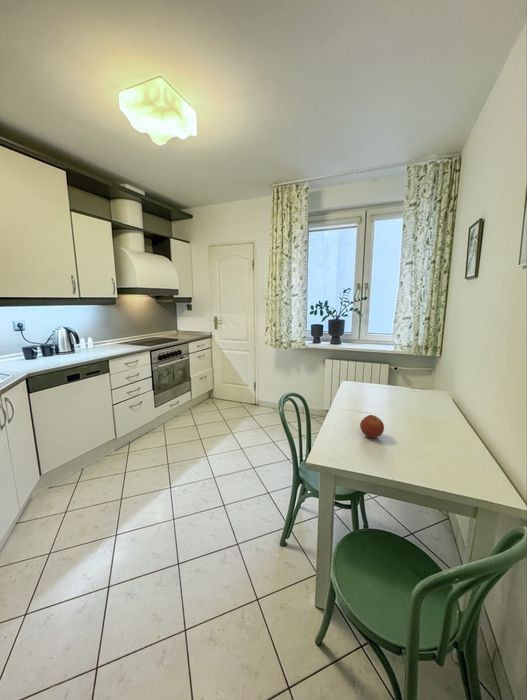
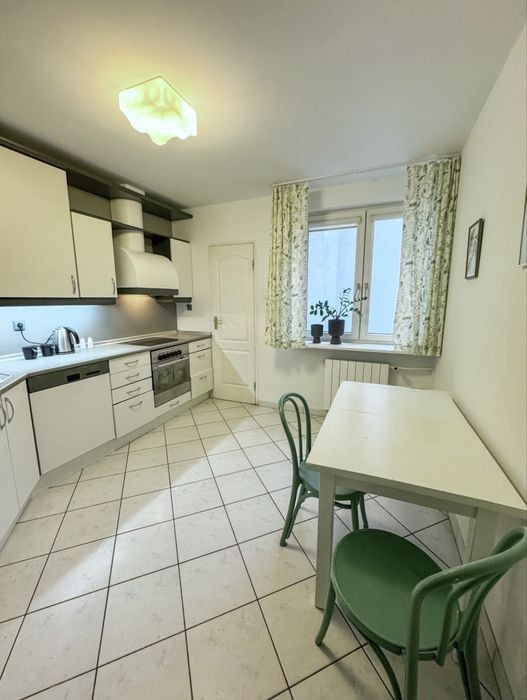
- fruit [359,414,385,439]
